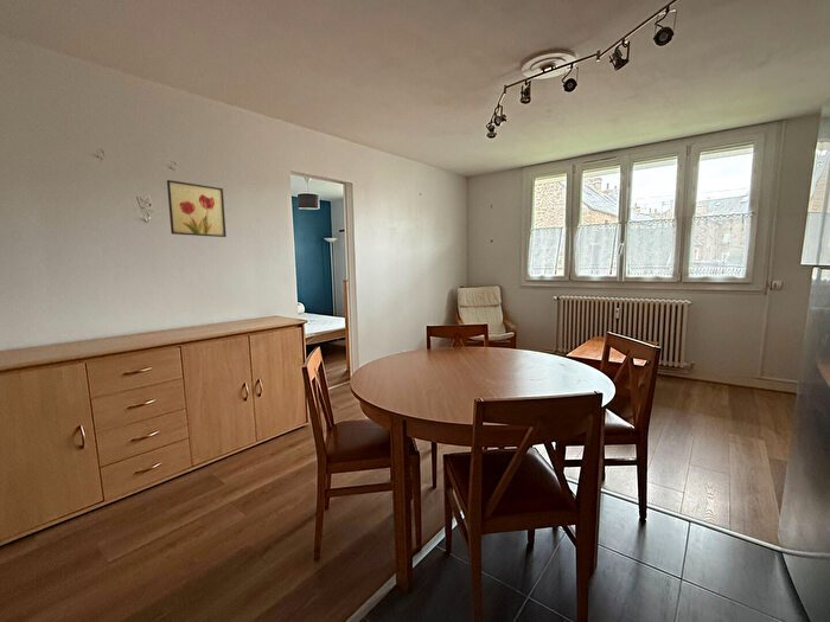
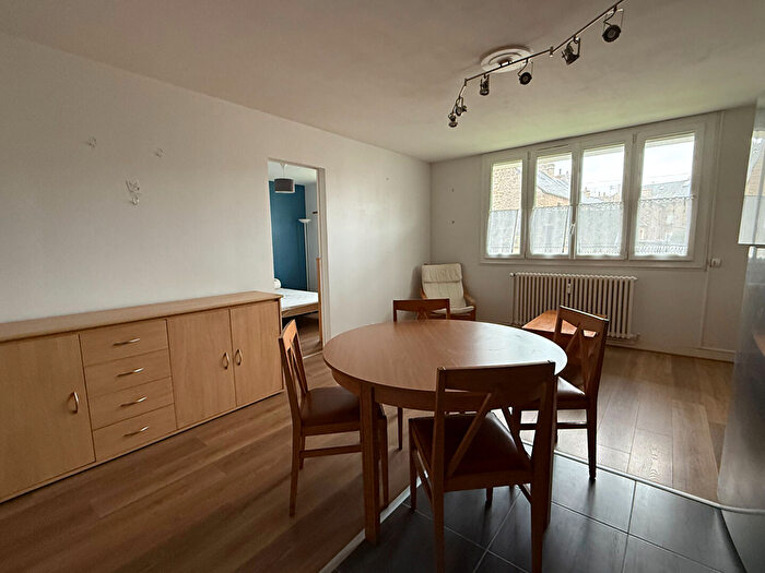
- wall art [166,179,228,238]
